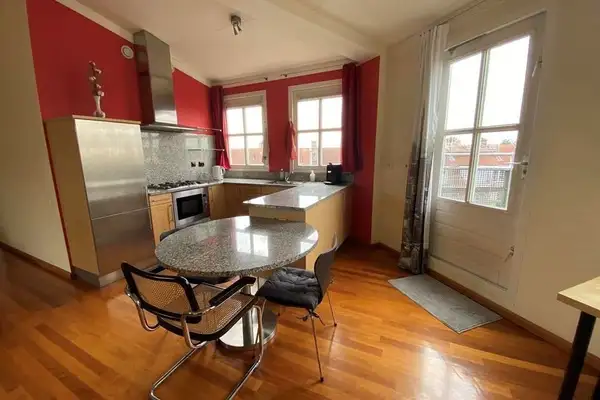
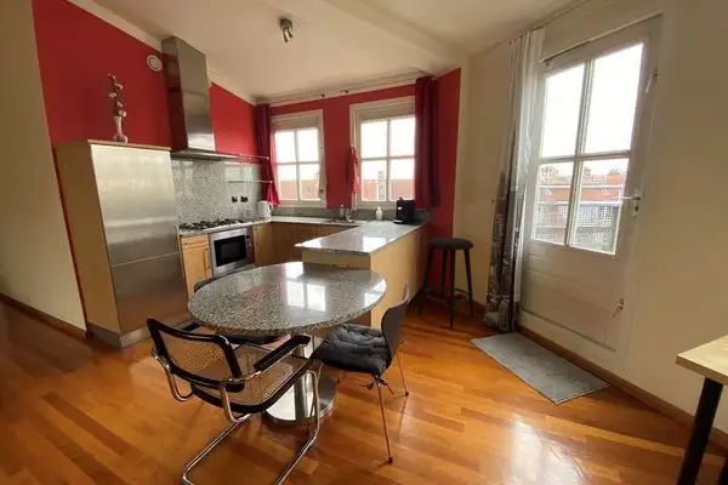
+ stool [417,236,476,330]
